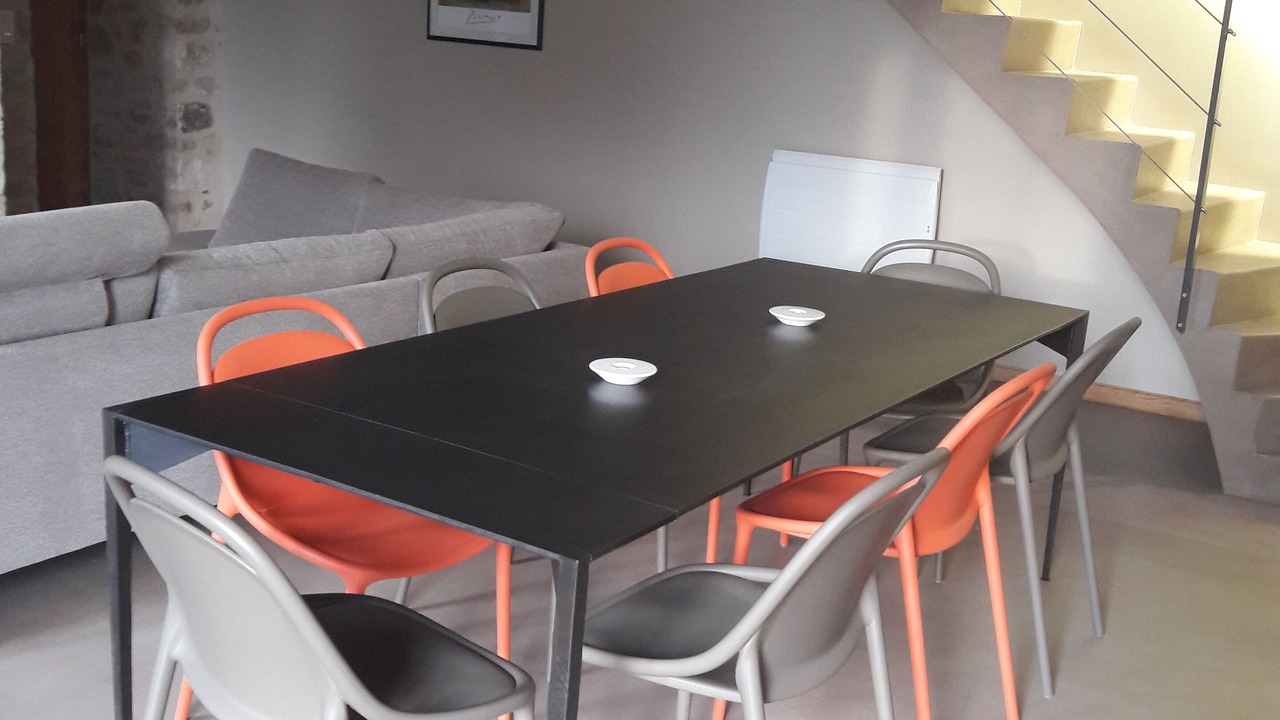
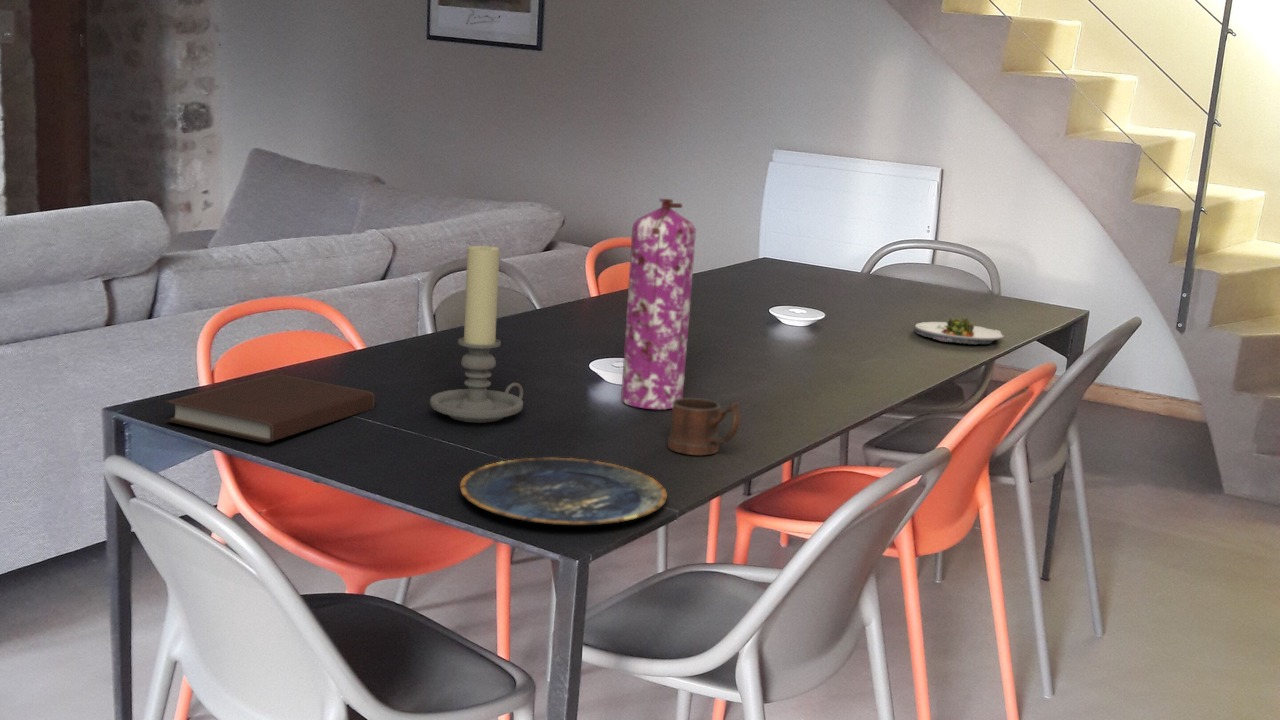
+ candle holder [429,243,524,424]
+ mug [667,397,742,456]
+ gas cylinder [620,198,697,410]
+ plate [459,457,668,526]
+ notebook [163,372,376,444]
+ salad plate [914,316,1005,345]
